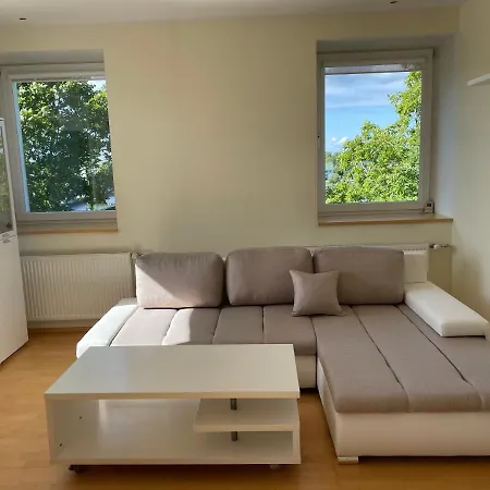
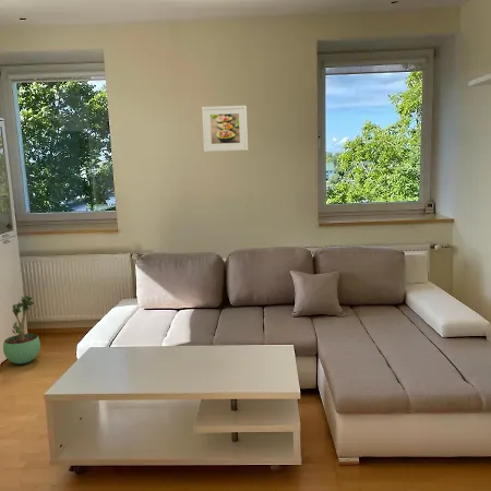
+ potted plant [2,295,41,364]
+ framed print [201,105,249,153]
